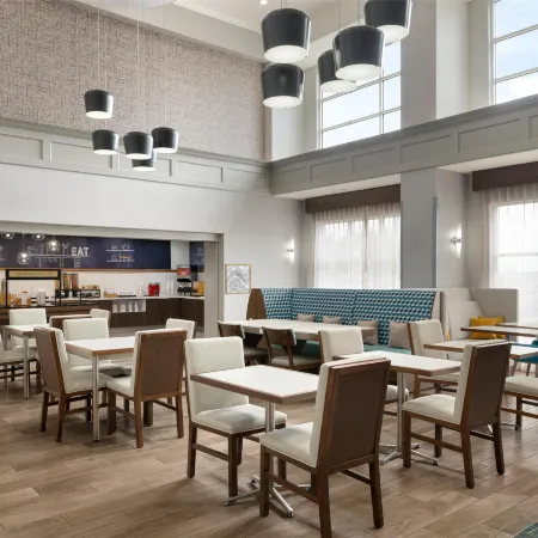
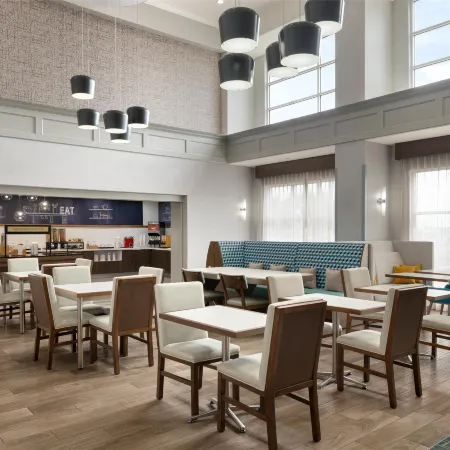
- wall art [224,263,252,295]
